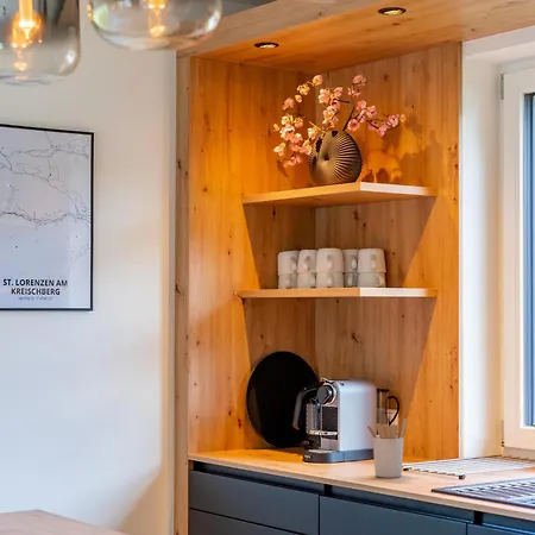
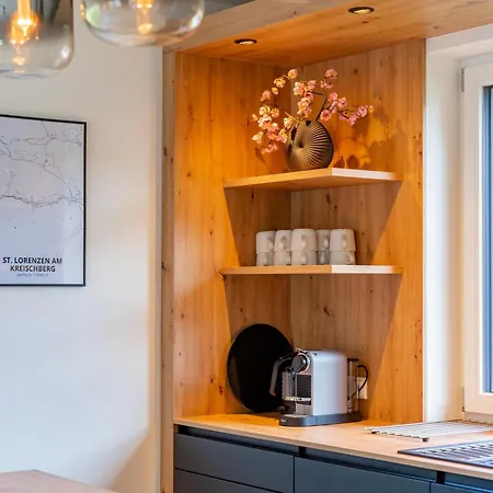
- utensil holder [366,417,408,479]
